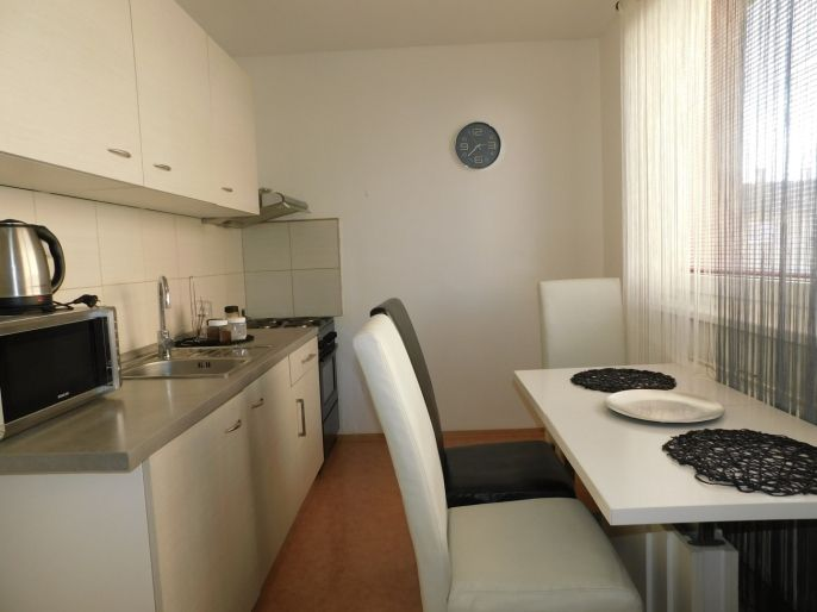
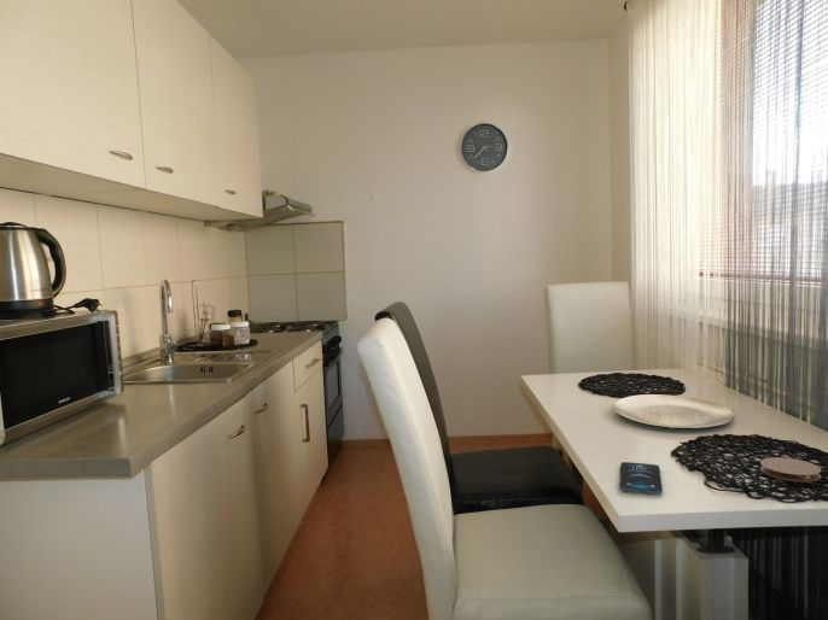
+ coaster [759,456,822,484]
+ smartphone [619,461,664,495]
